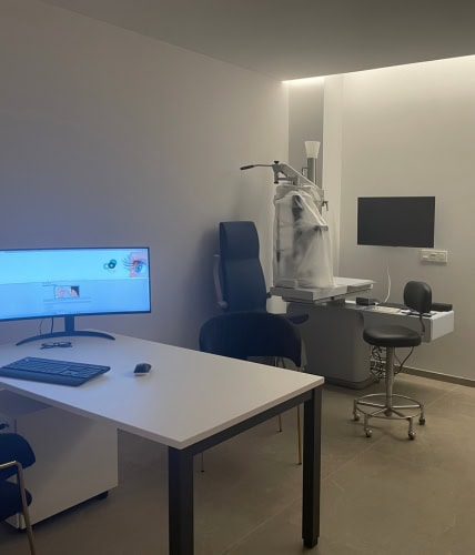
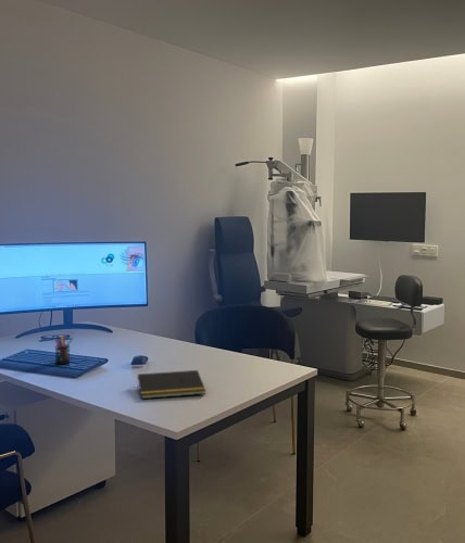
+ notepad [136,369,206,400]
+ pen holder [54,333,74,365]
